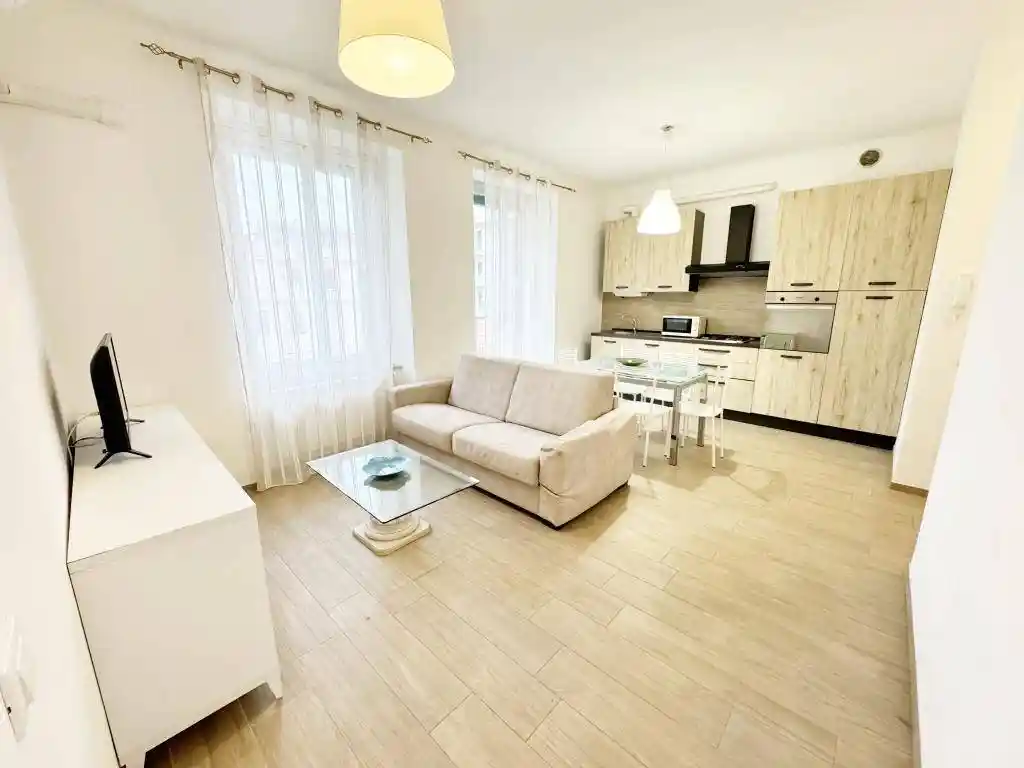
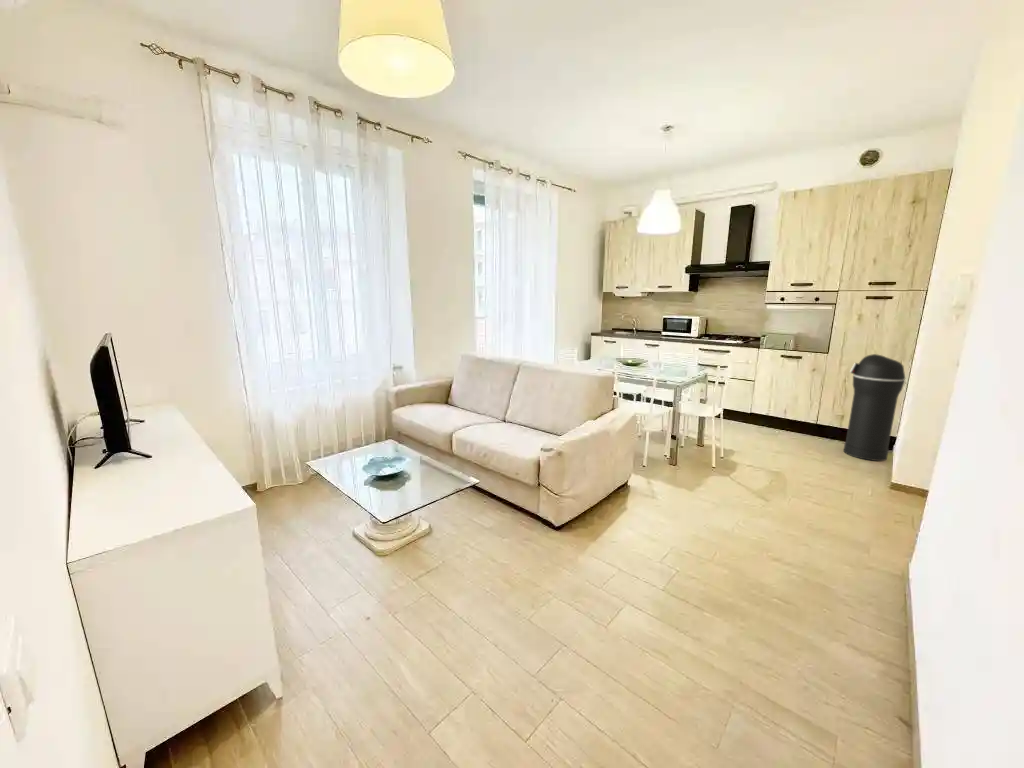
+ trash can [842,353,906,462]
